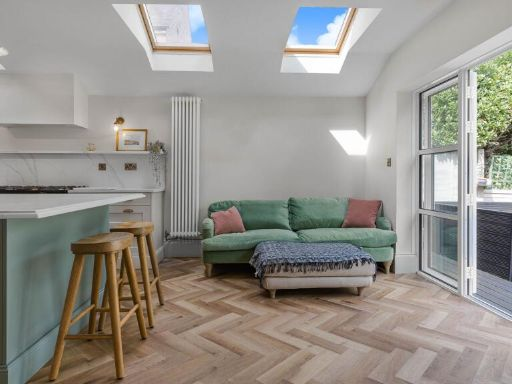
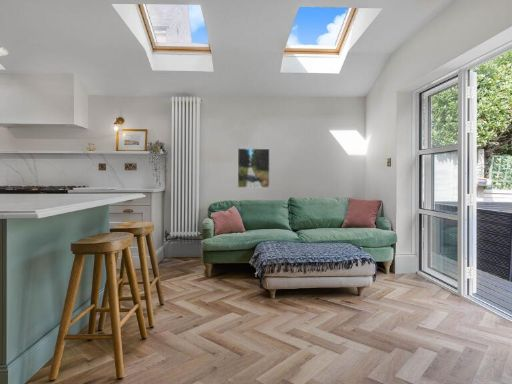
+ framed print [237,147,271,189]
